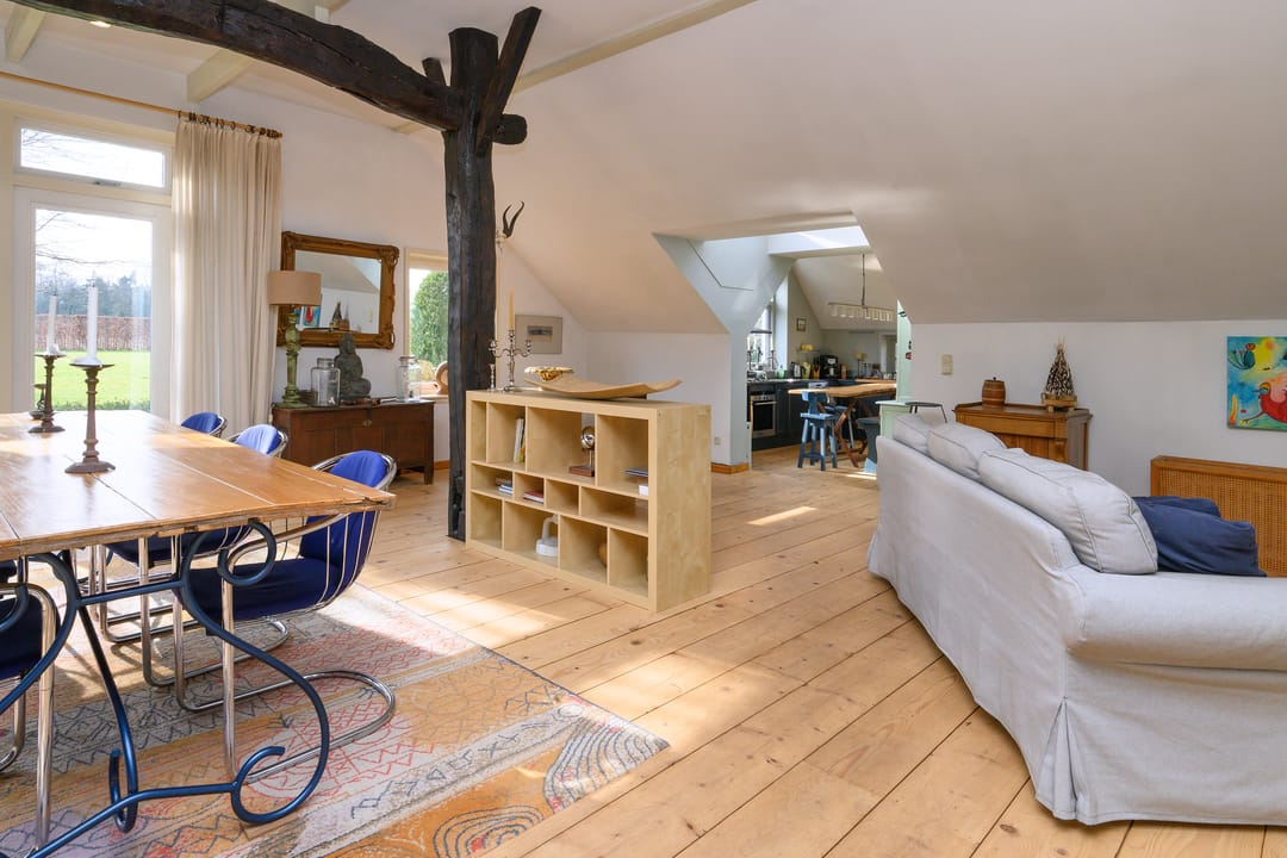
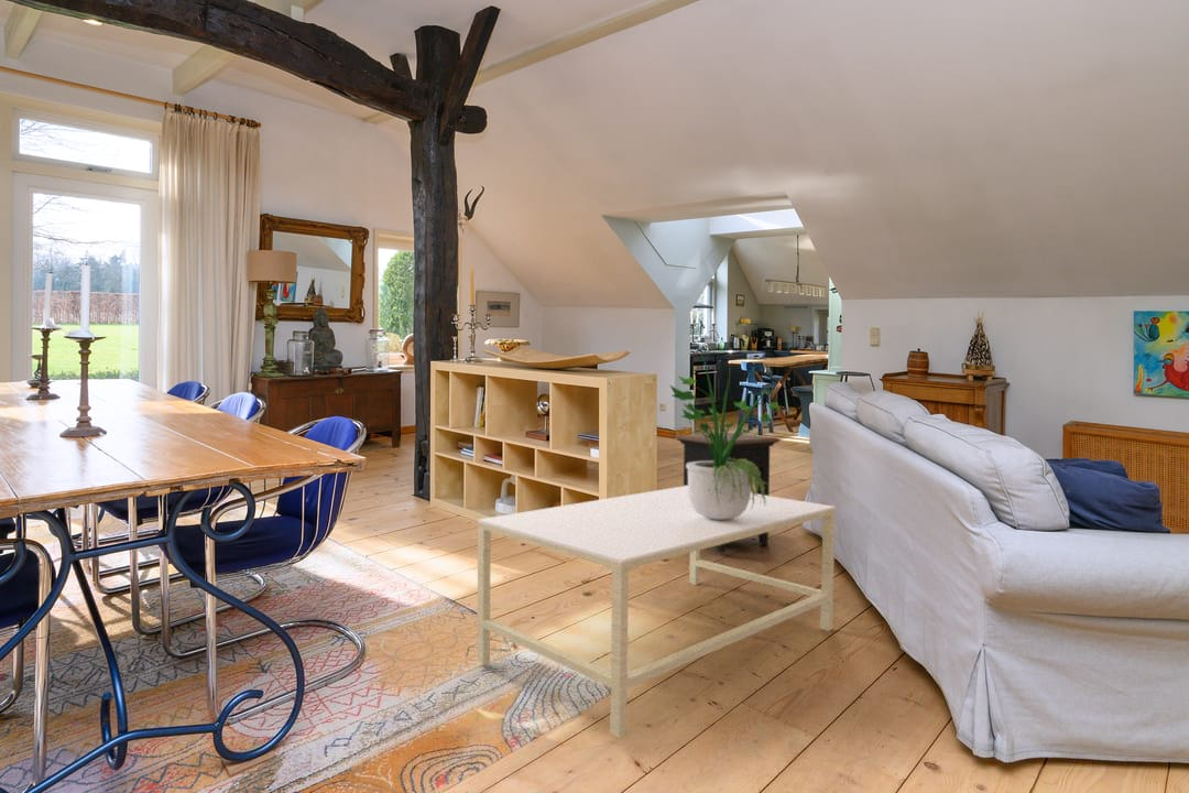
+ coffee table [476,485,837,739]
+ potted plant [668,344,782,520]
+ side table [674,432,782,554]
